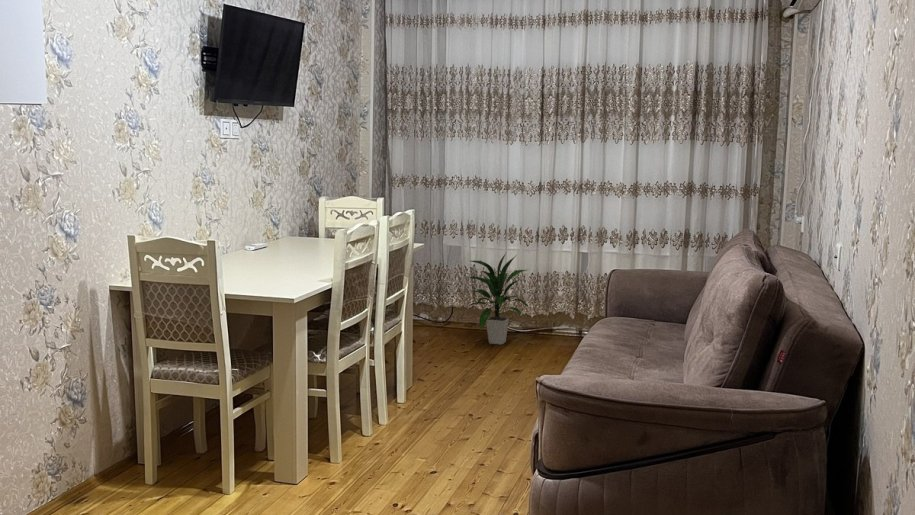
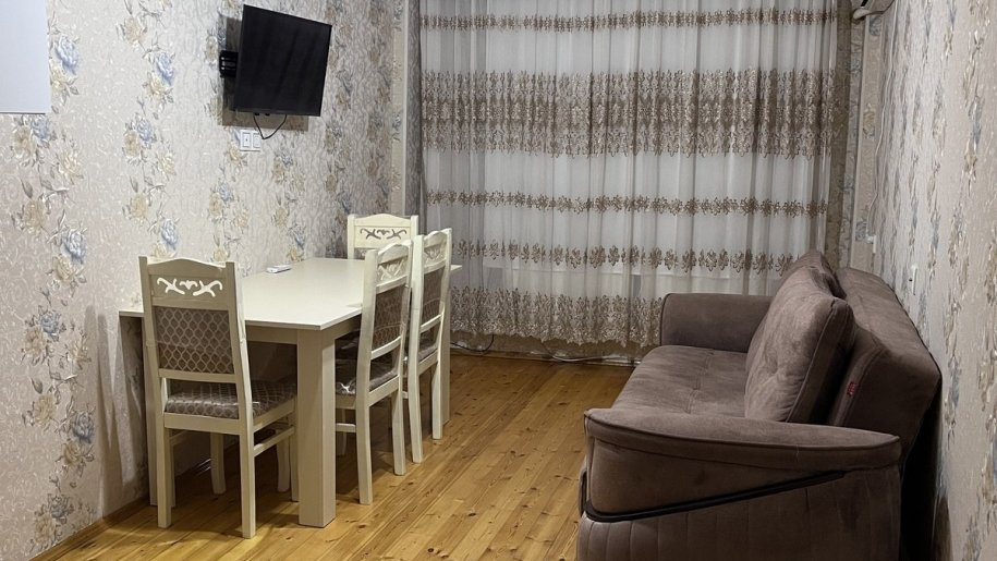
- indoor plant [467,252,533,345]
